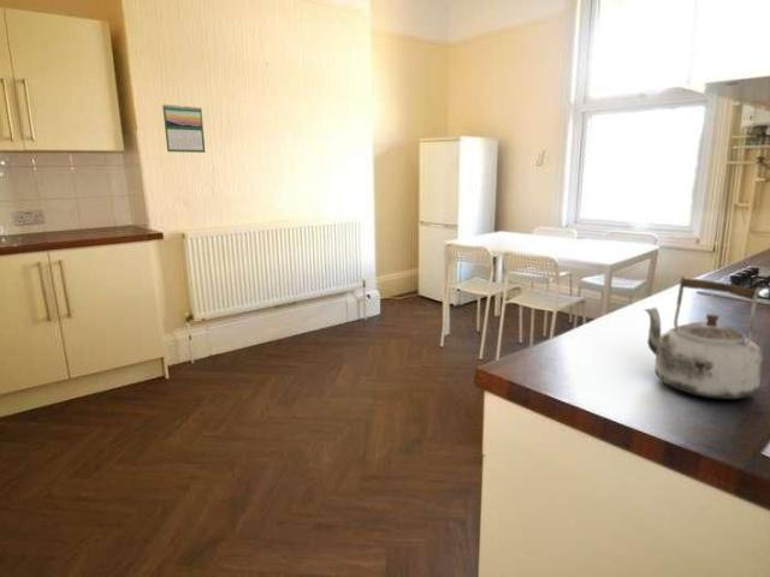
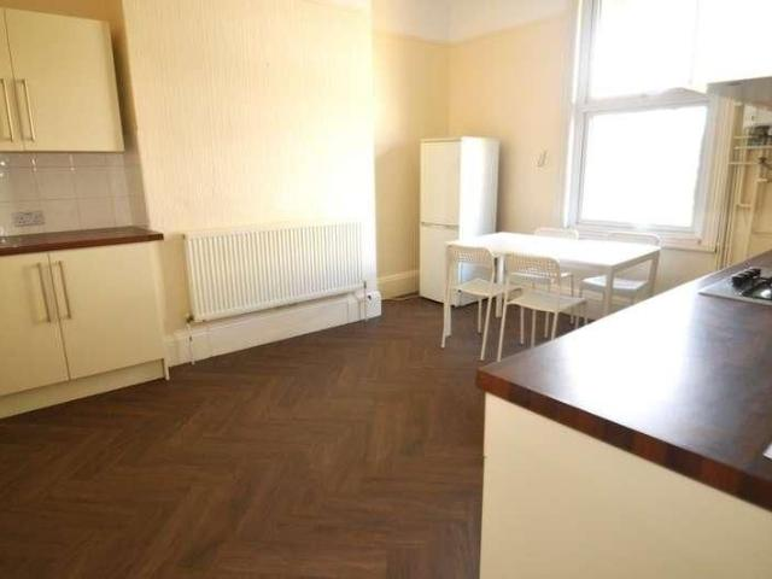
- calendar [161,103,207,154]
- kettle [642,274,765,400]
